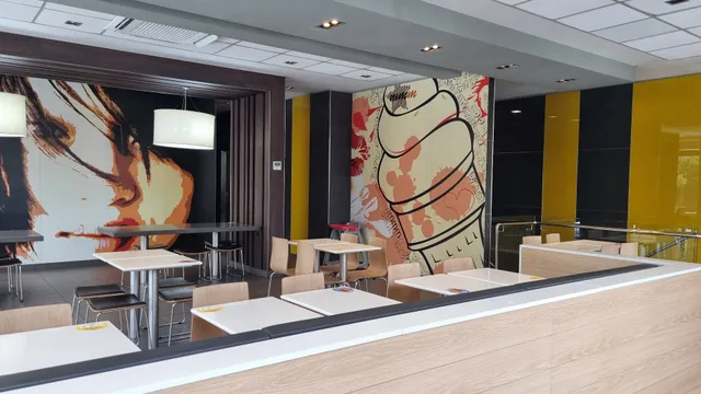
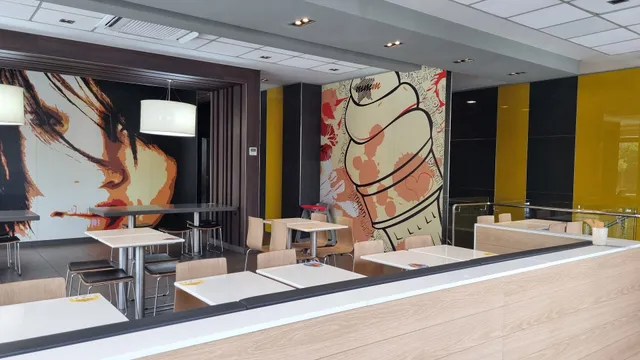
+ utensil holder [584,218,609,247]
